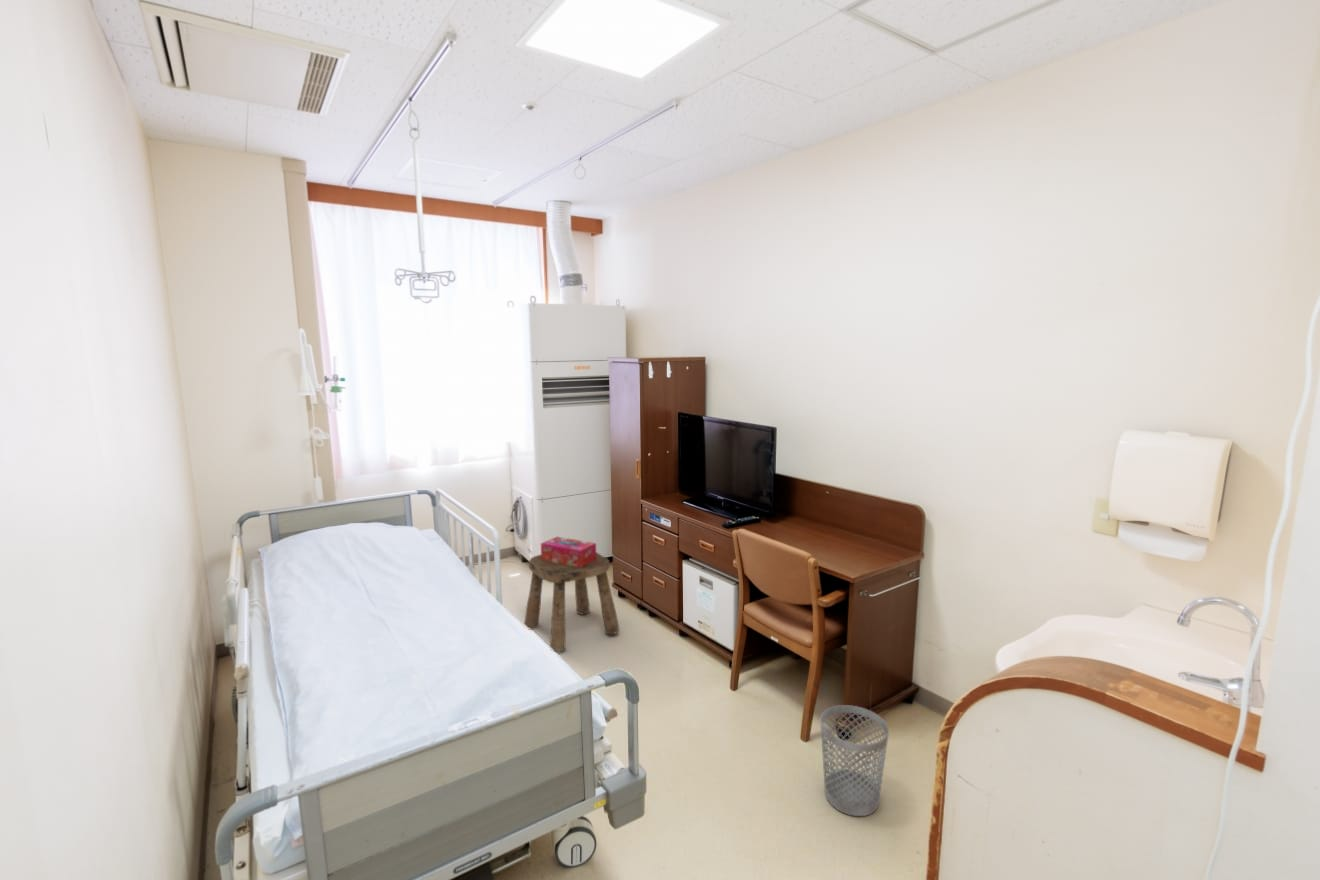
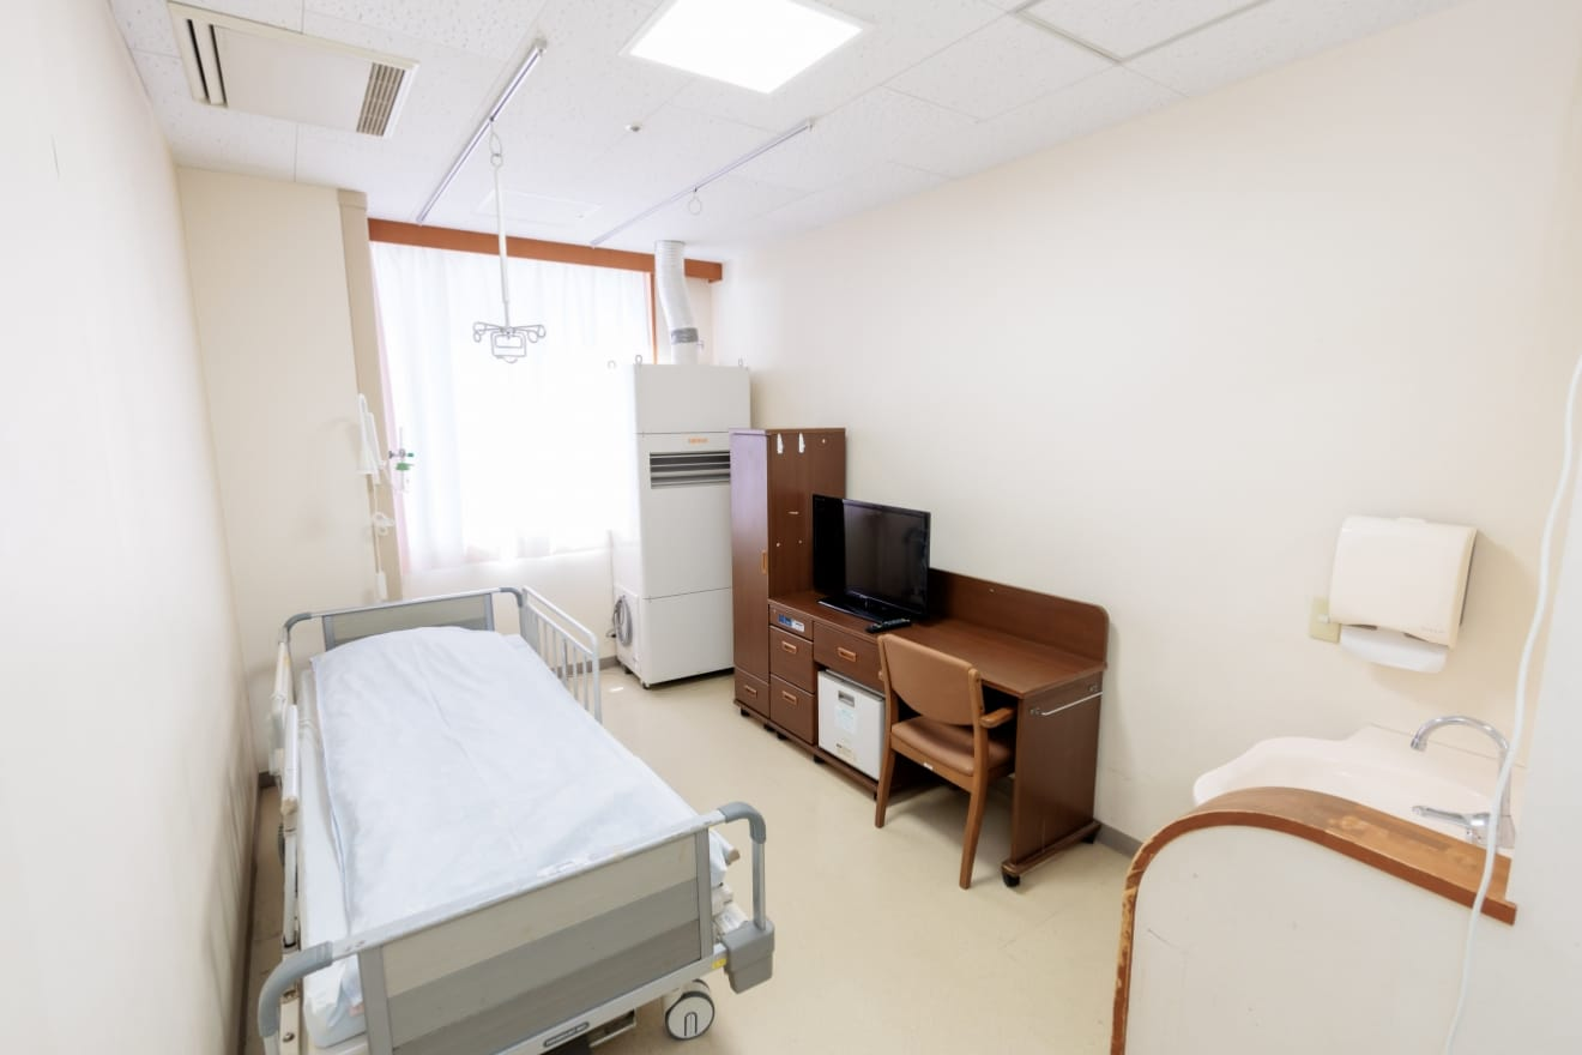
- stool [523,551,620,653]
- tissue box [540,536,597,567]
- wastebasket [819,704,890,817]
